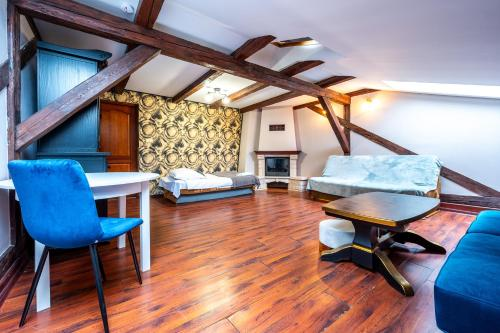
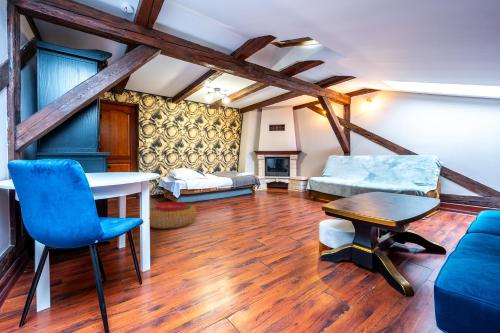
+ pouf [149,201,198,230]
